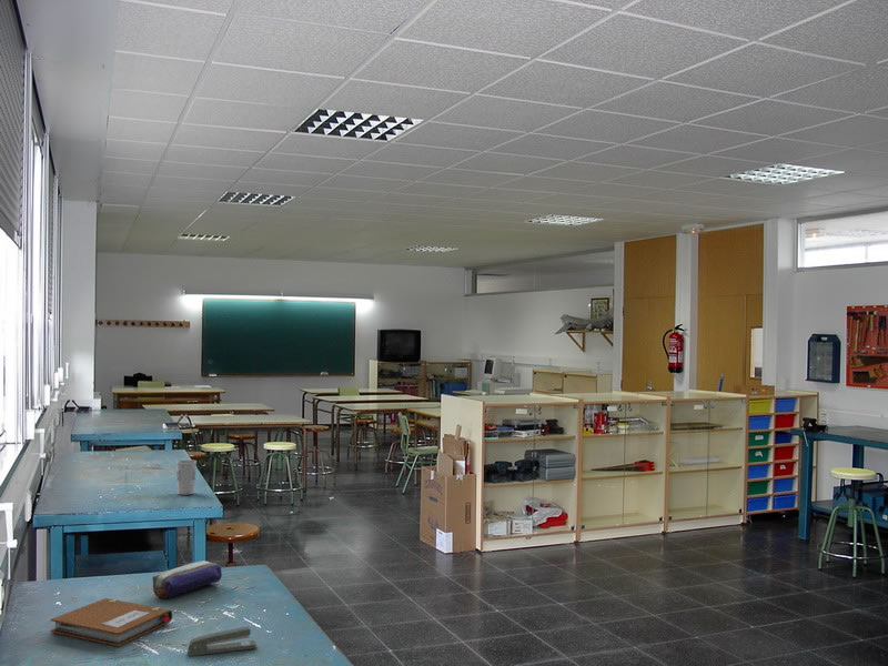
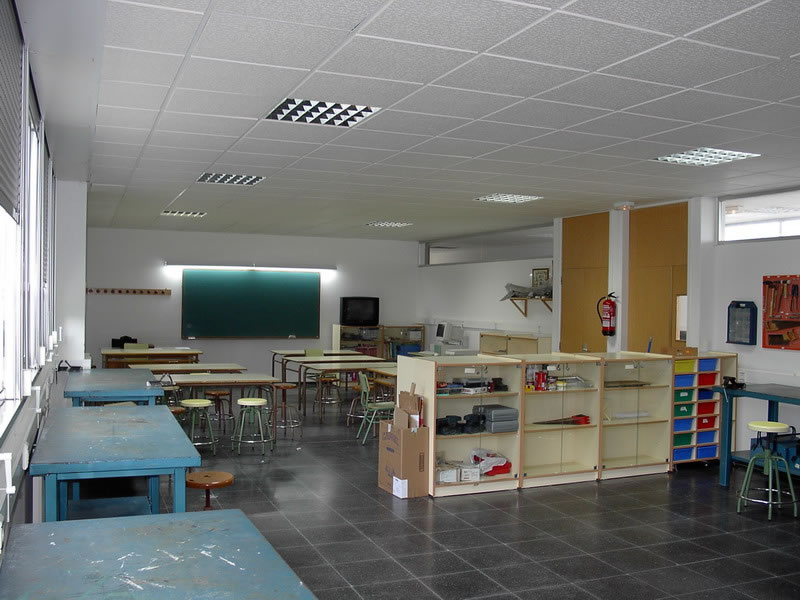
- stapler [186,625,258,657]
- pencil case [152,559,223,599]
- notebook [49,597,173,647]
- cup [175,458,198,496]
